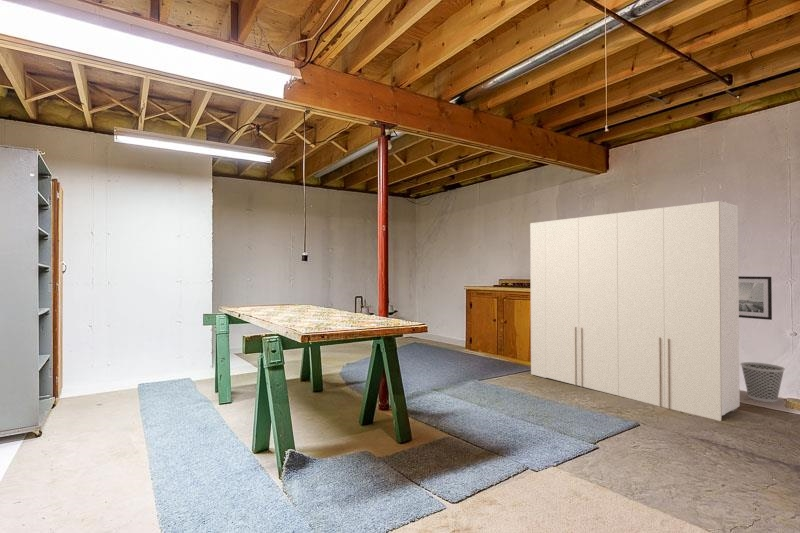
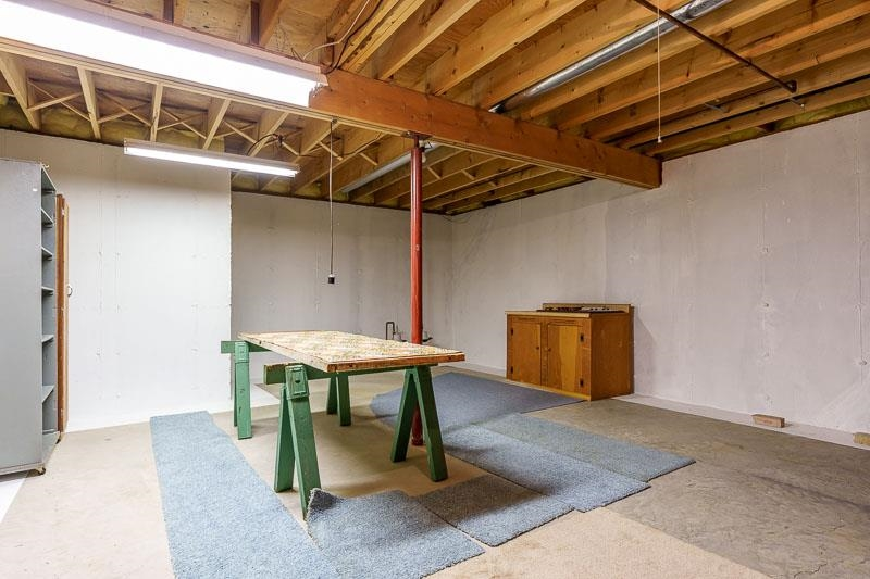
- wastebasket [740,361,786,403]
- storage cabinet [529,200,741,422]
- wall art [738,275,773,321]
